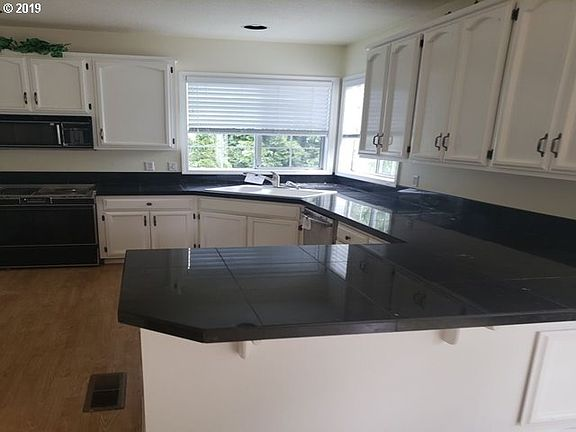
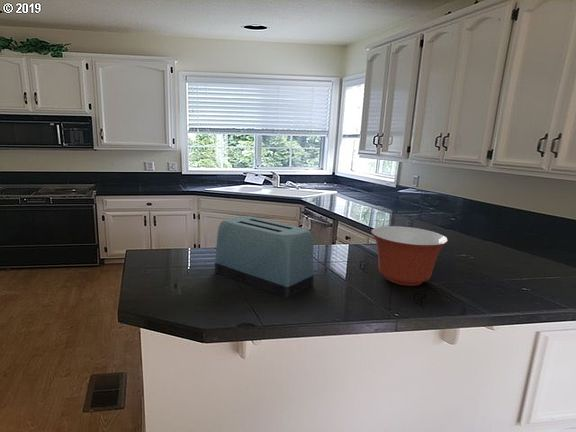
+ toaster [214,215,315,299]
+ mixing bowl [370,225,449,287]
